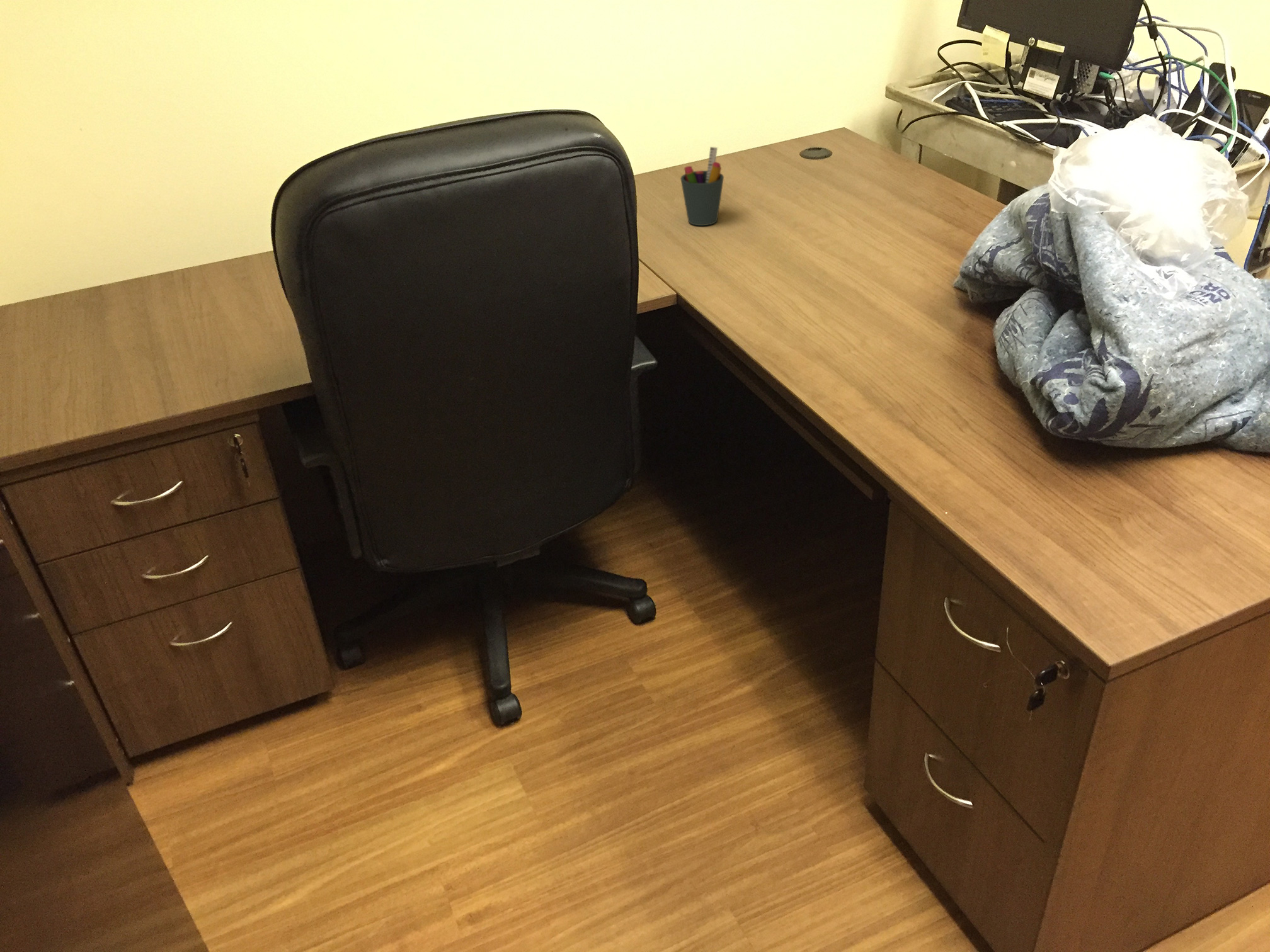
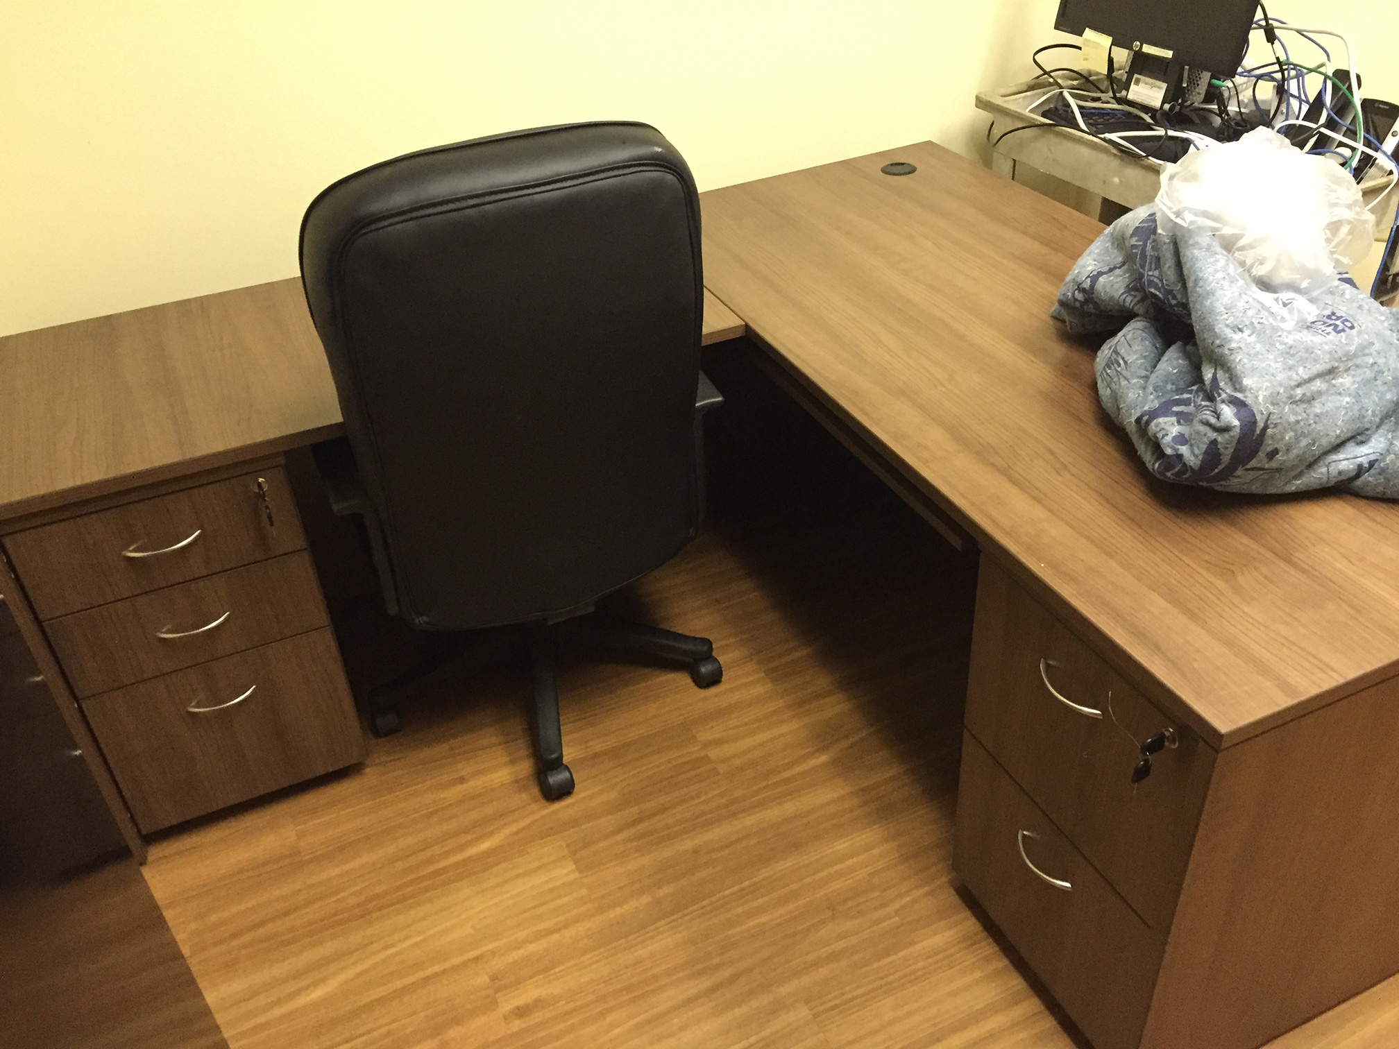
- pen holder [680,146,724,226]
